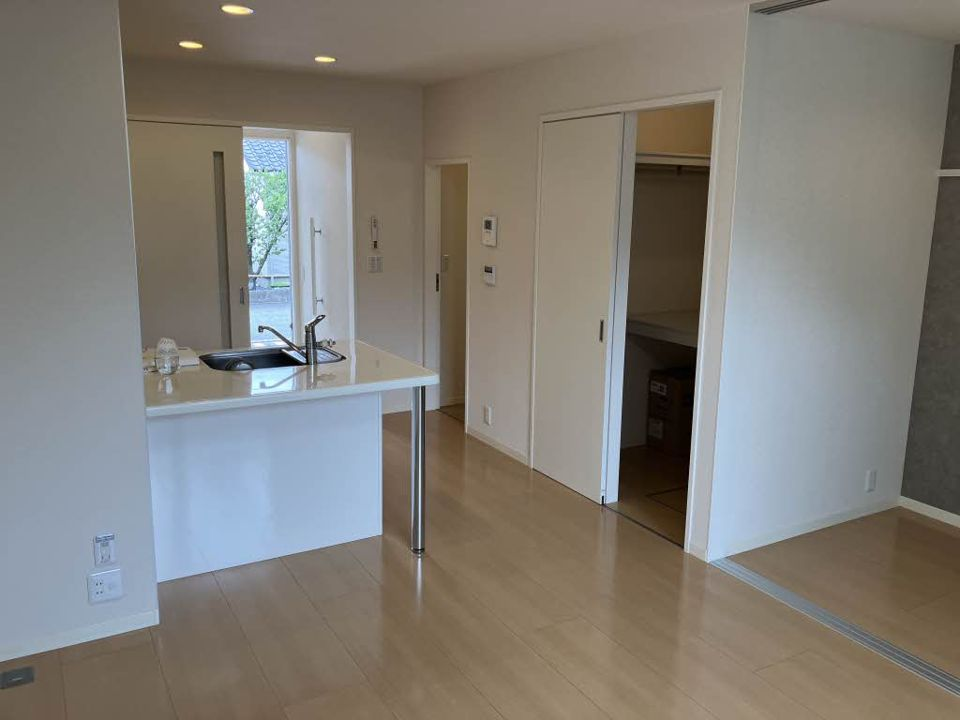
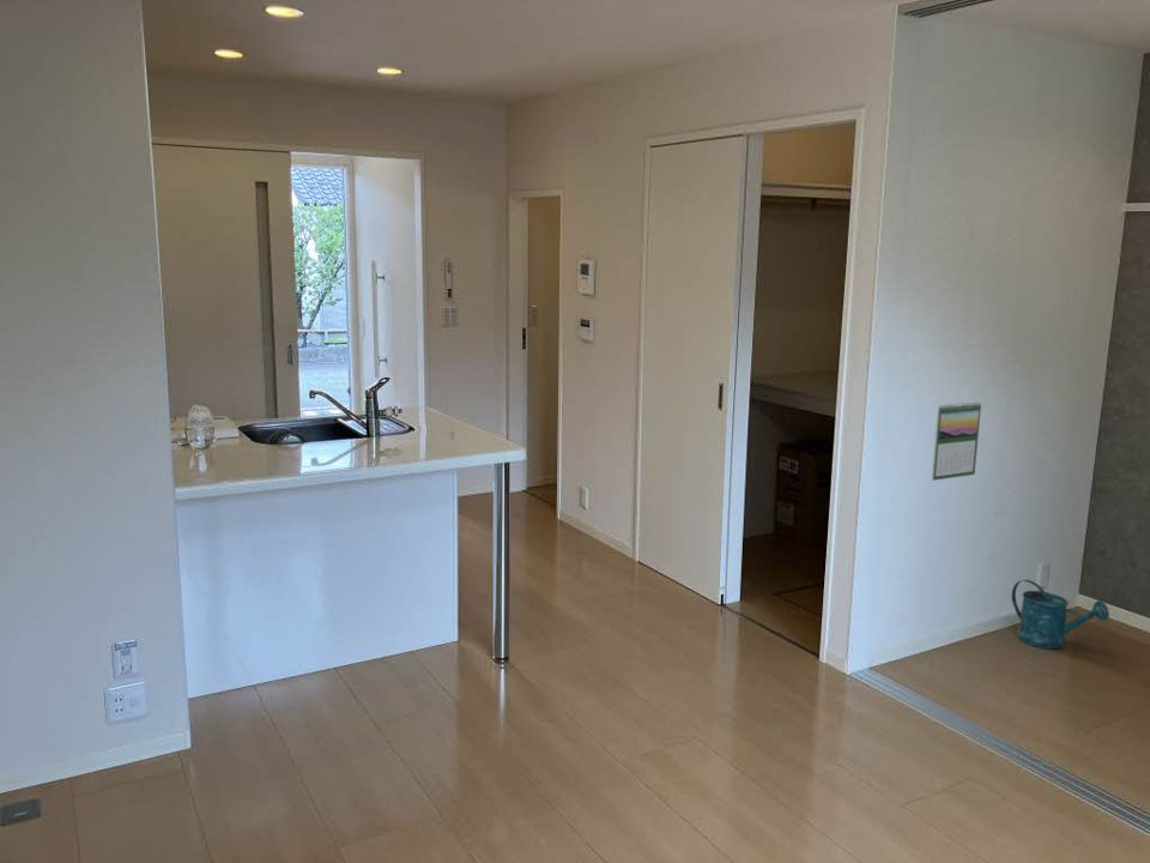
+ calendar [931,402,982,482]
+ watering can [1011,579,1110,650]
